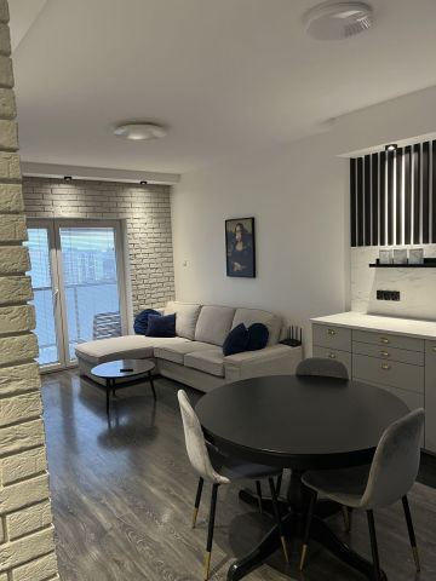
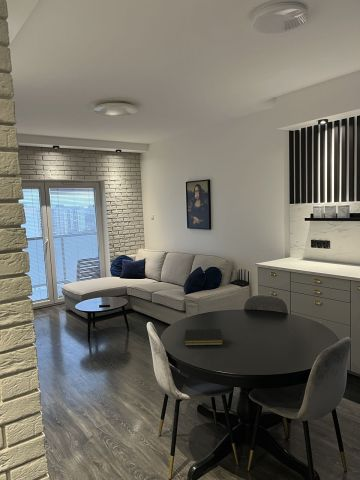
+ notepad [184,328,224,346]
